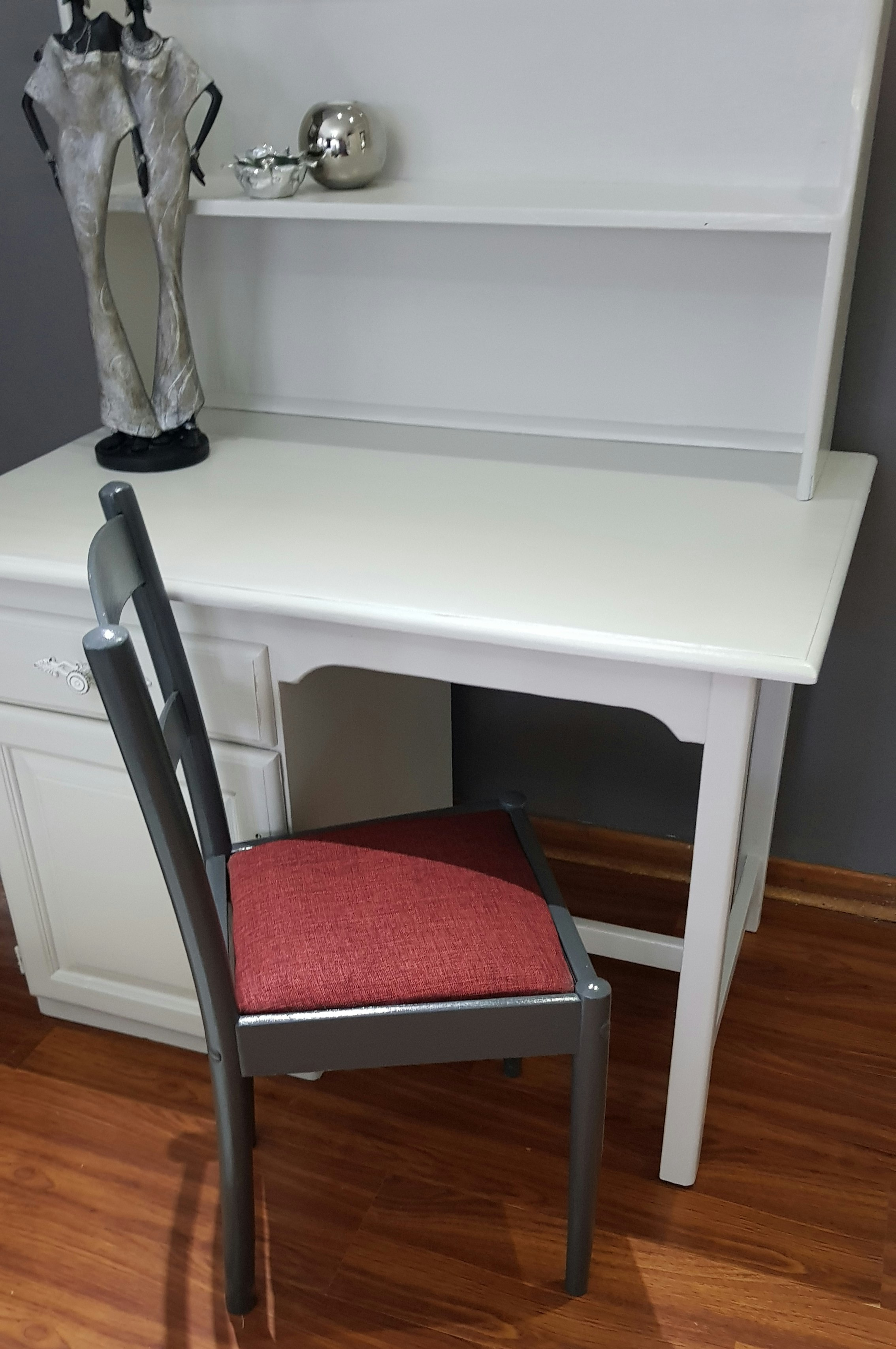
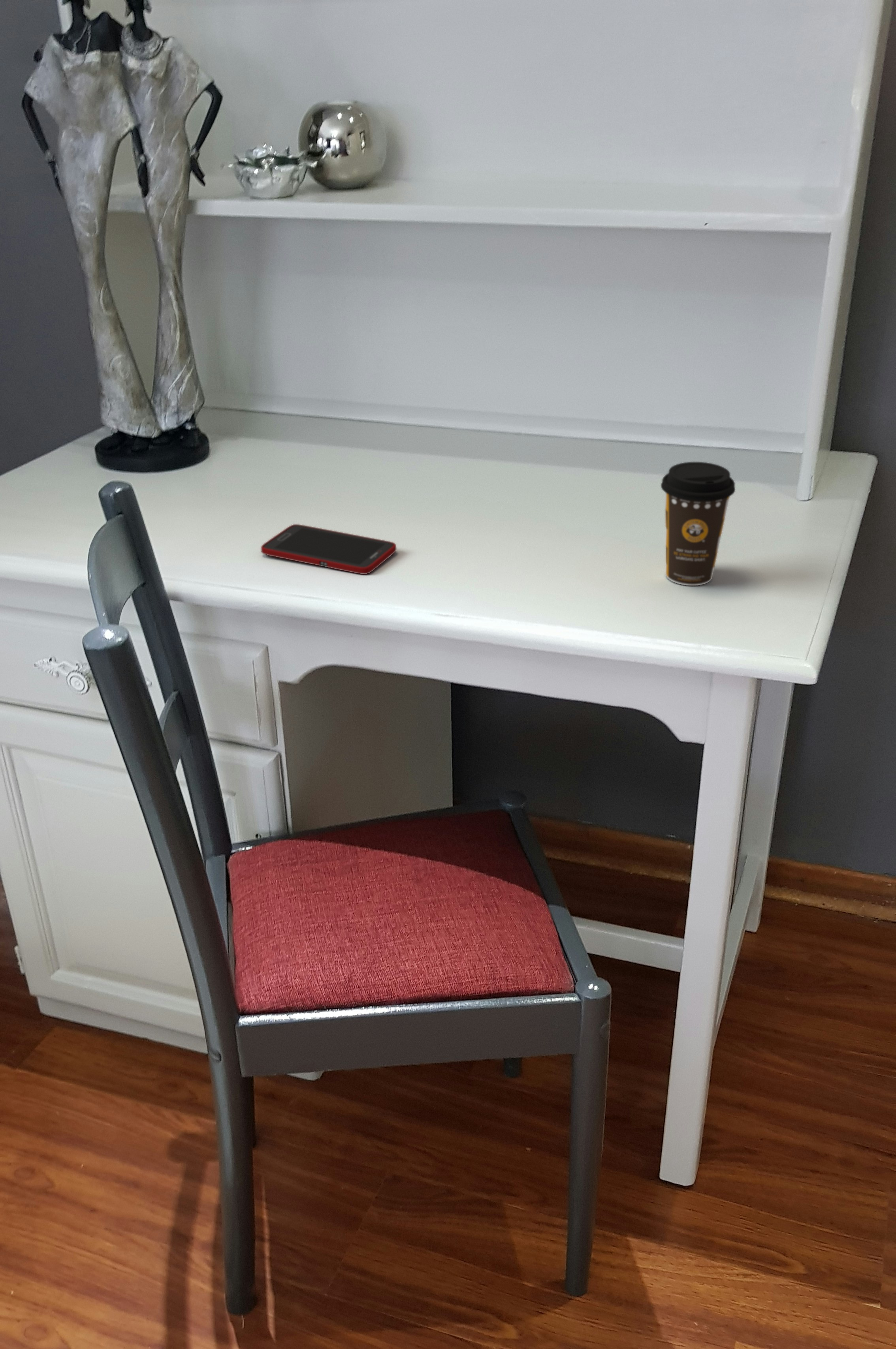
+ cell phone [260,524,397,575]
+ coffee cup [661,462,736,586]
